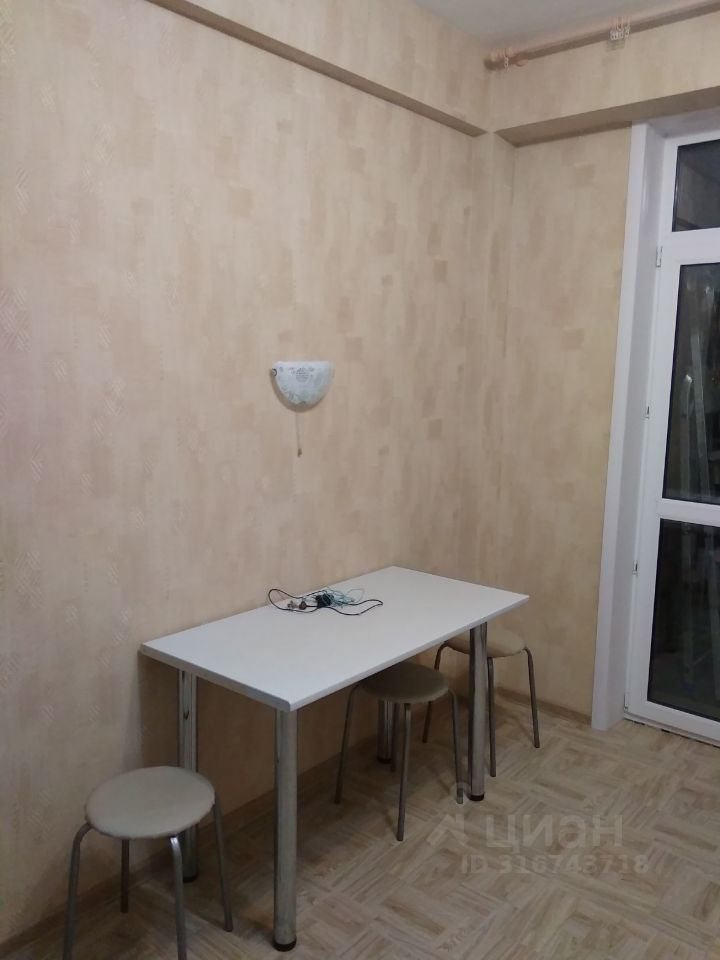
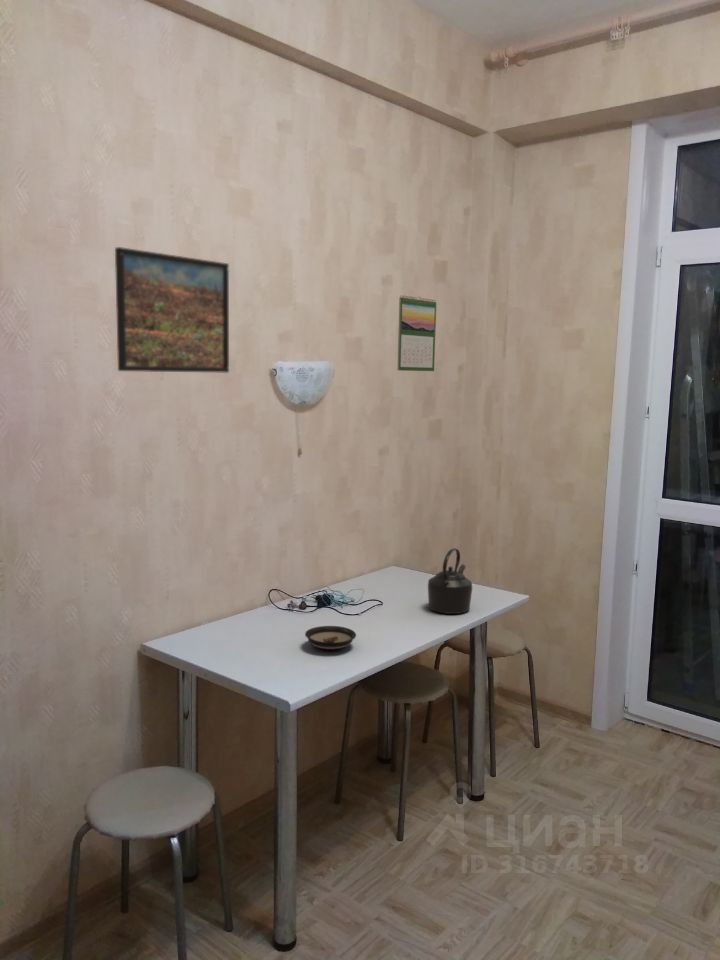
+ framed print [114,246,230,374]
+ calendar [396,294,437,372]
+ kettle [427,547,473,615]
+ saucer [304,625,357,651]
